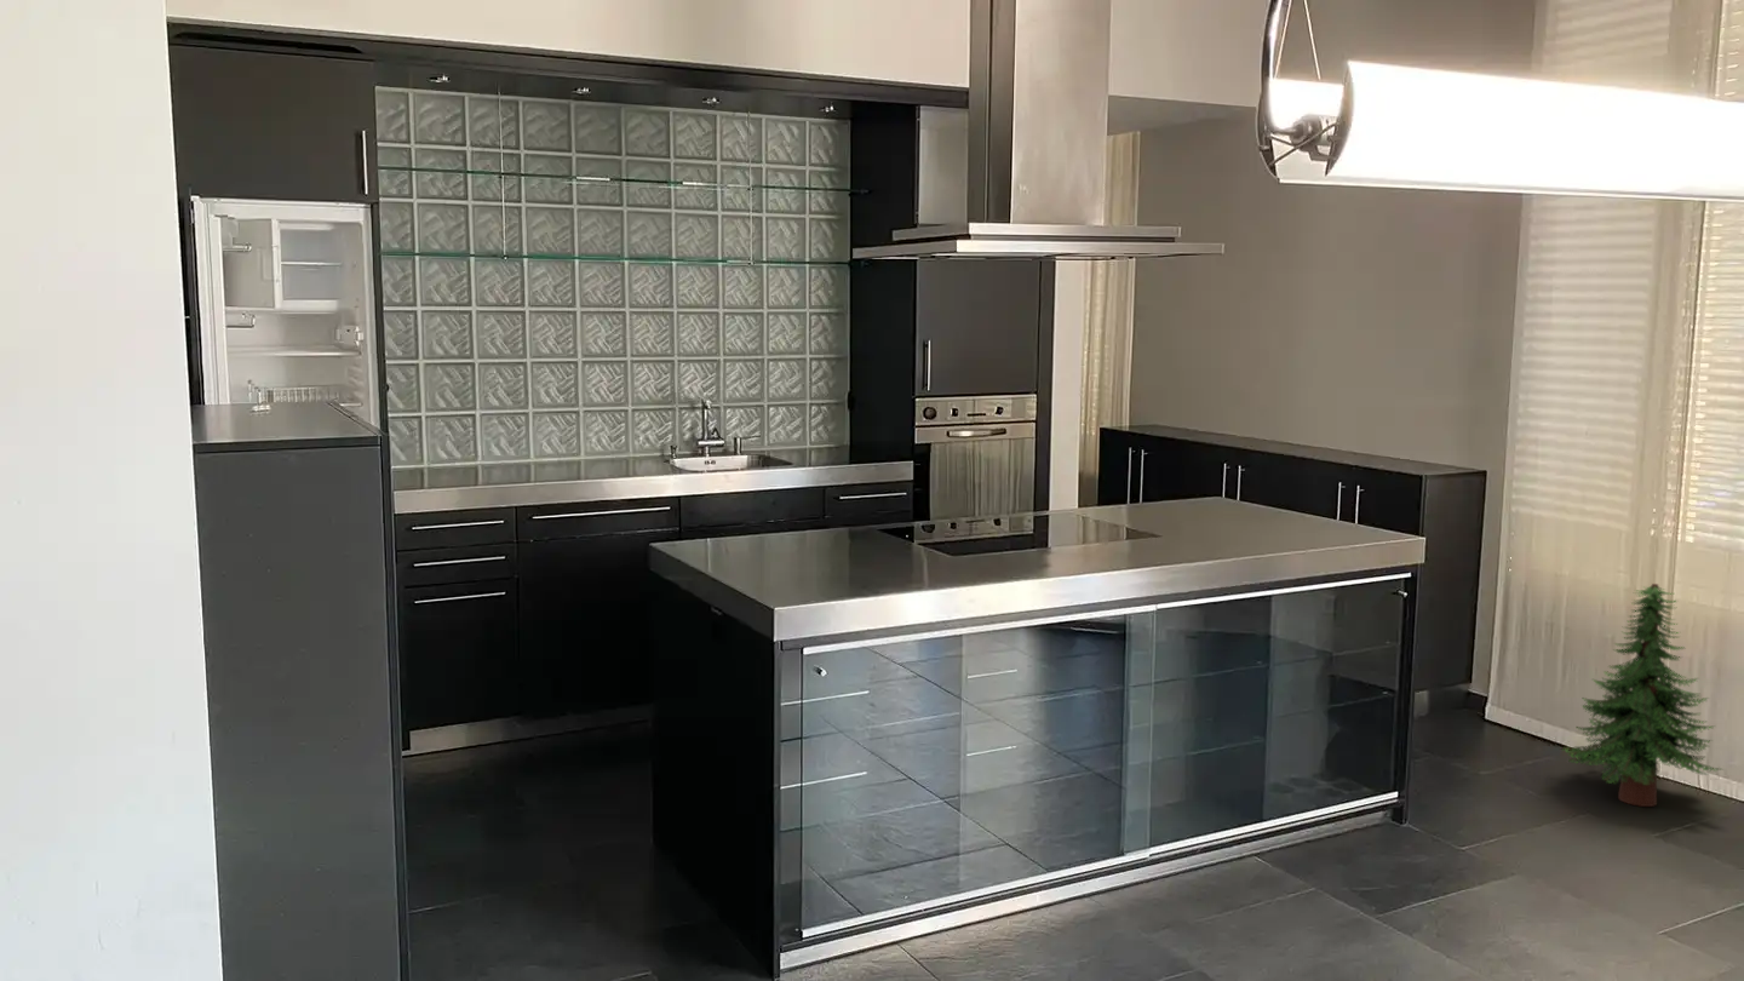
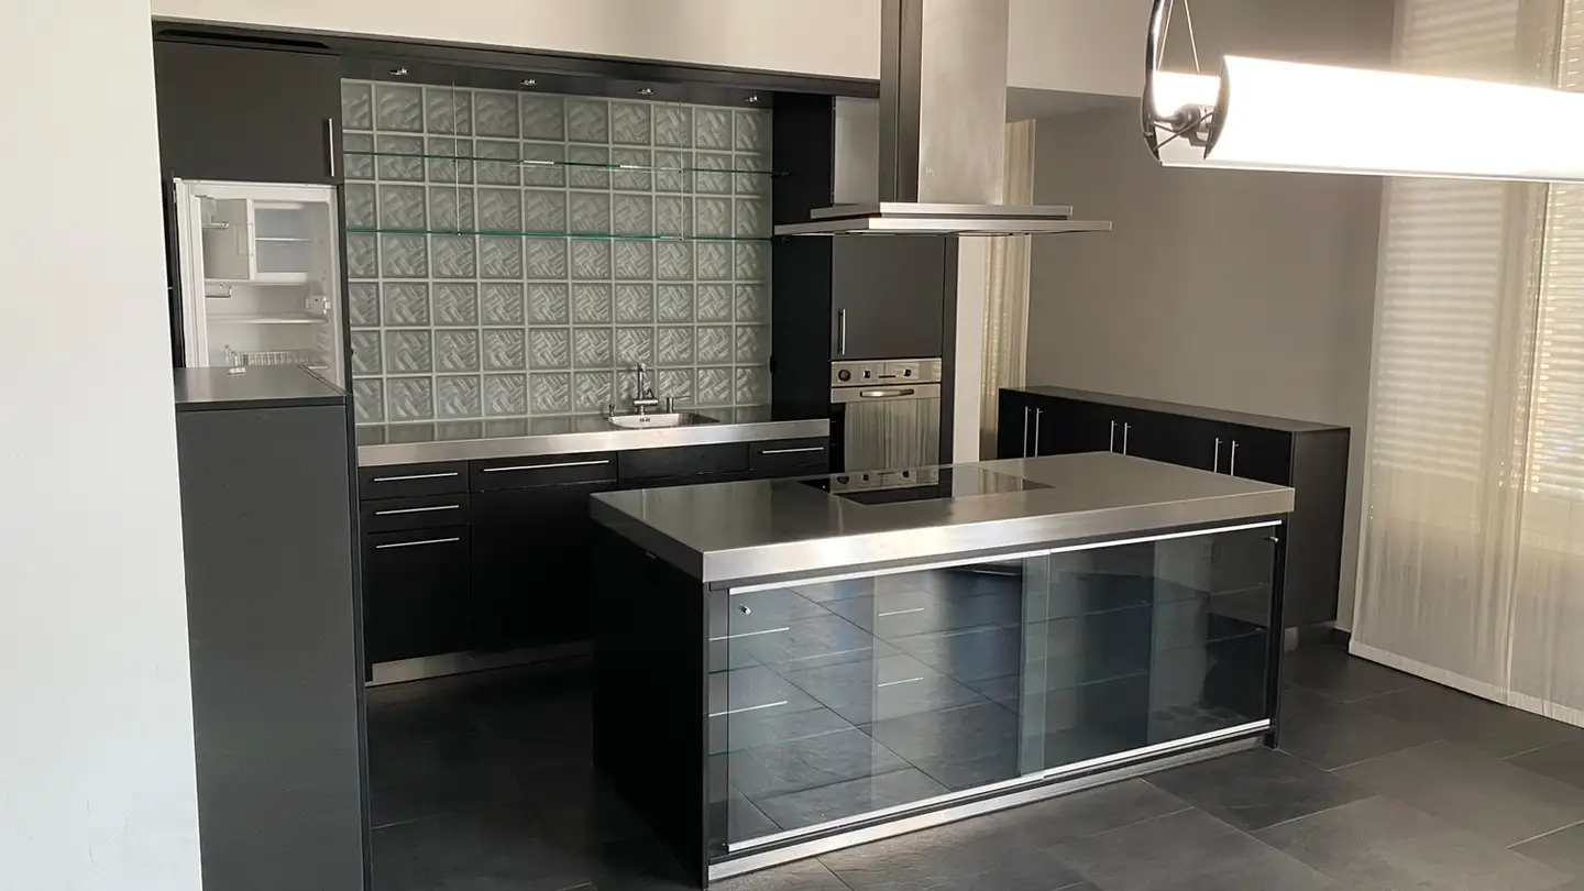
- tree [1562,583,1726,808]
